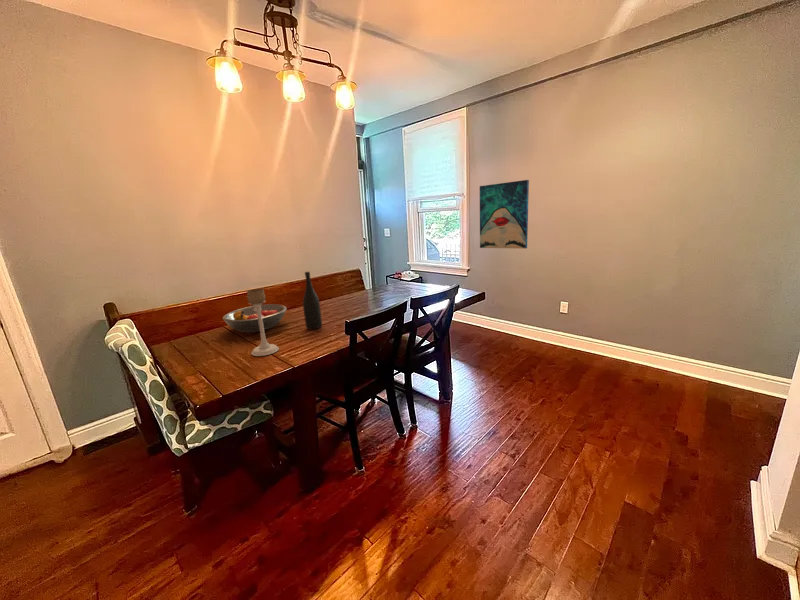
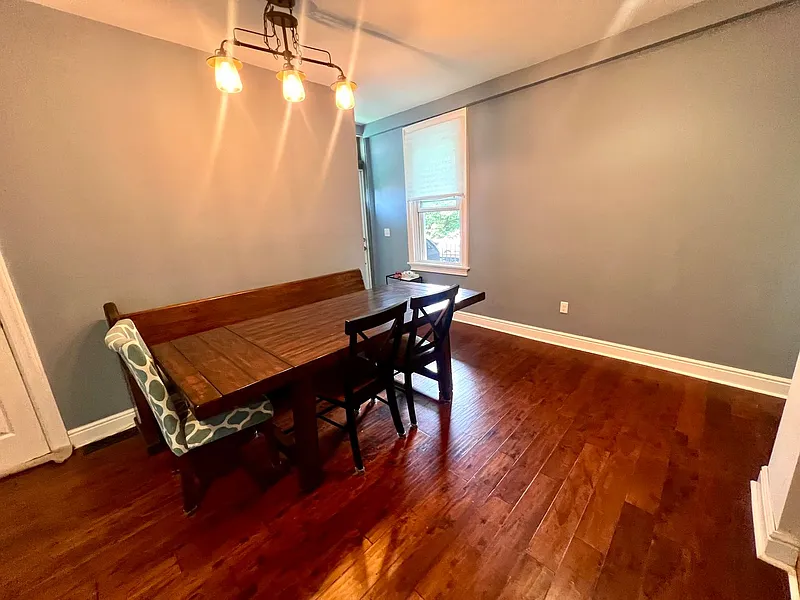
- candle holder [246,288,280,357]
- fruit bowl [222,303,288,333]
- wall art [479,179,530,250]
- wine bottle [302,271,323,330]
